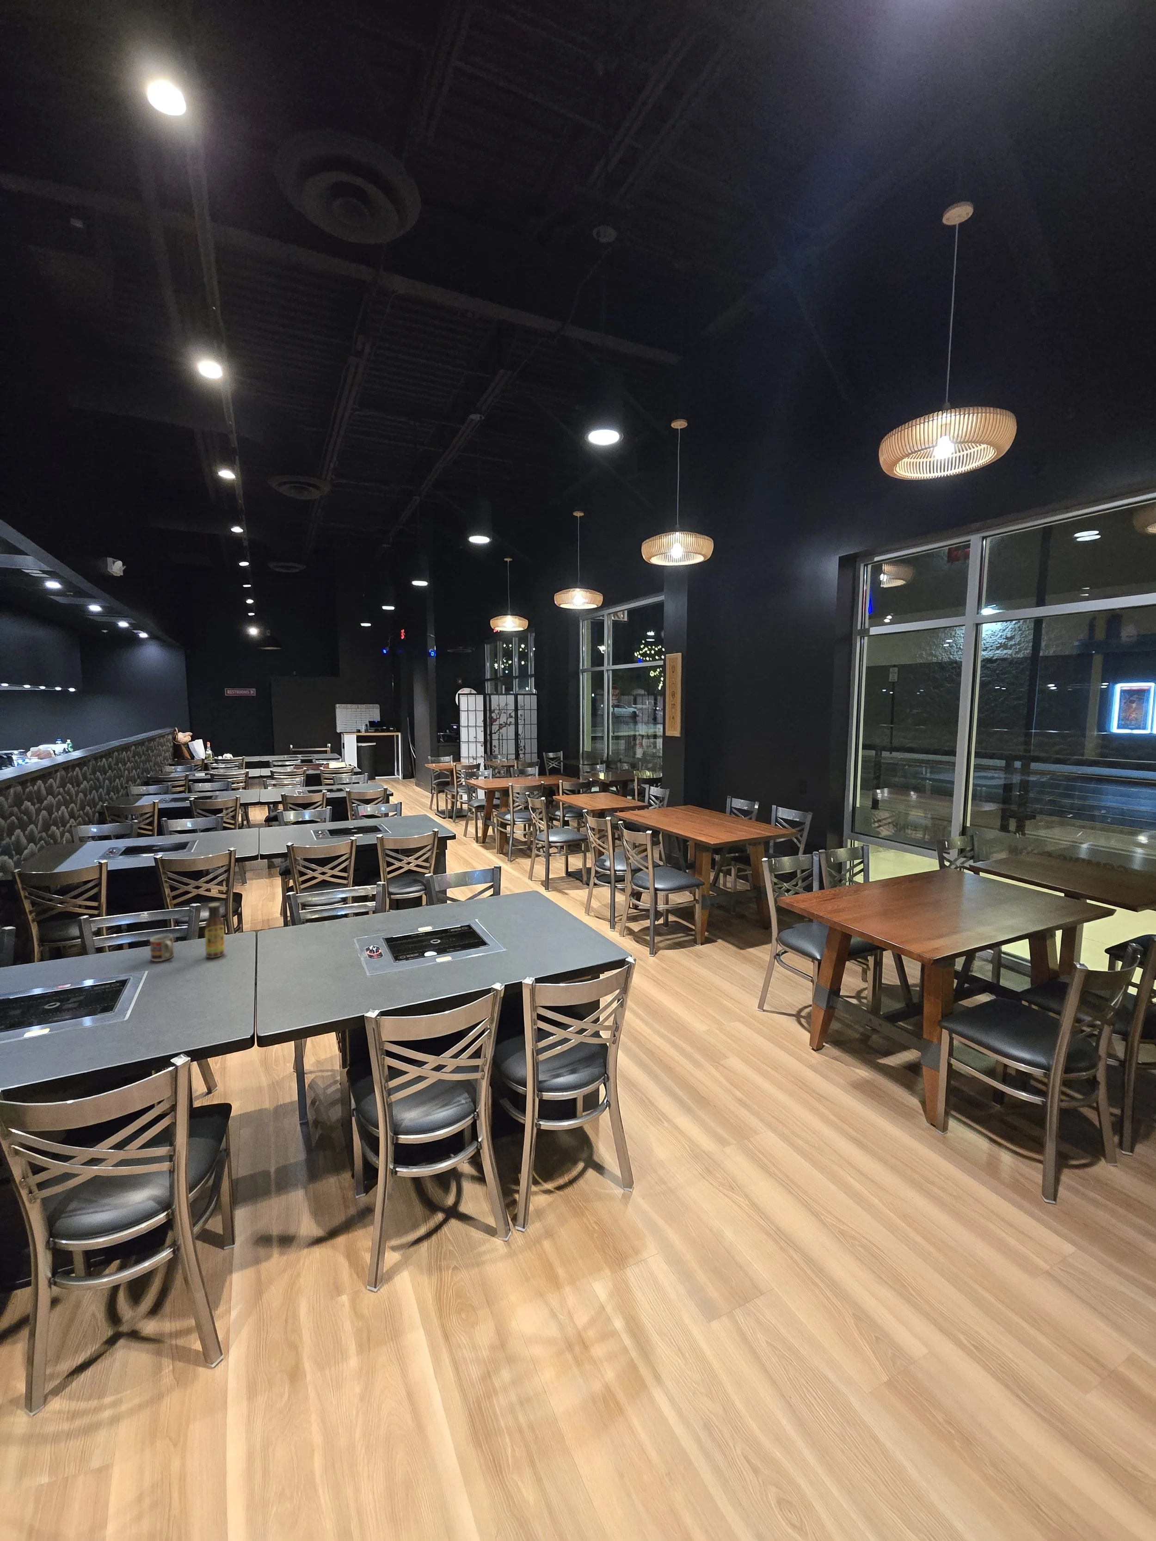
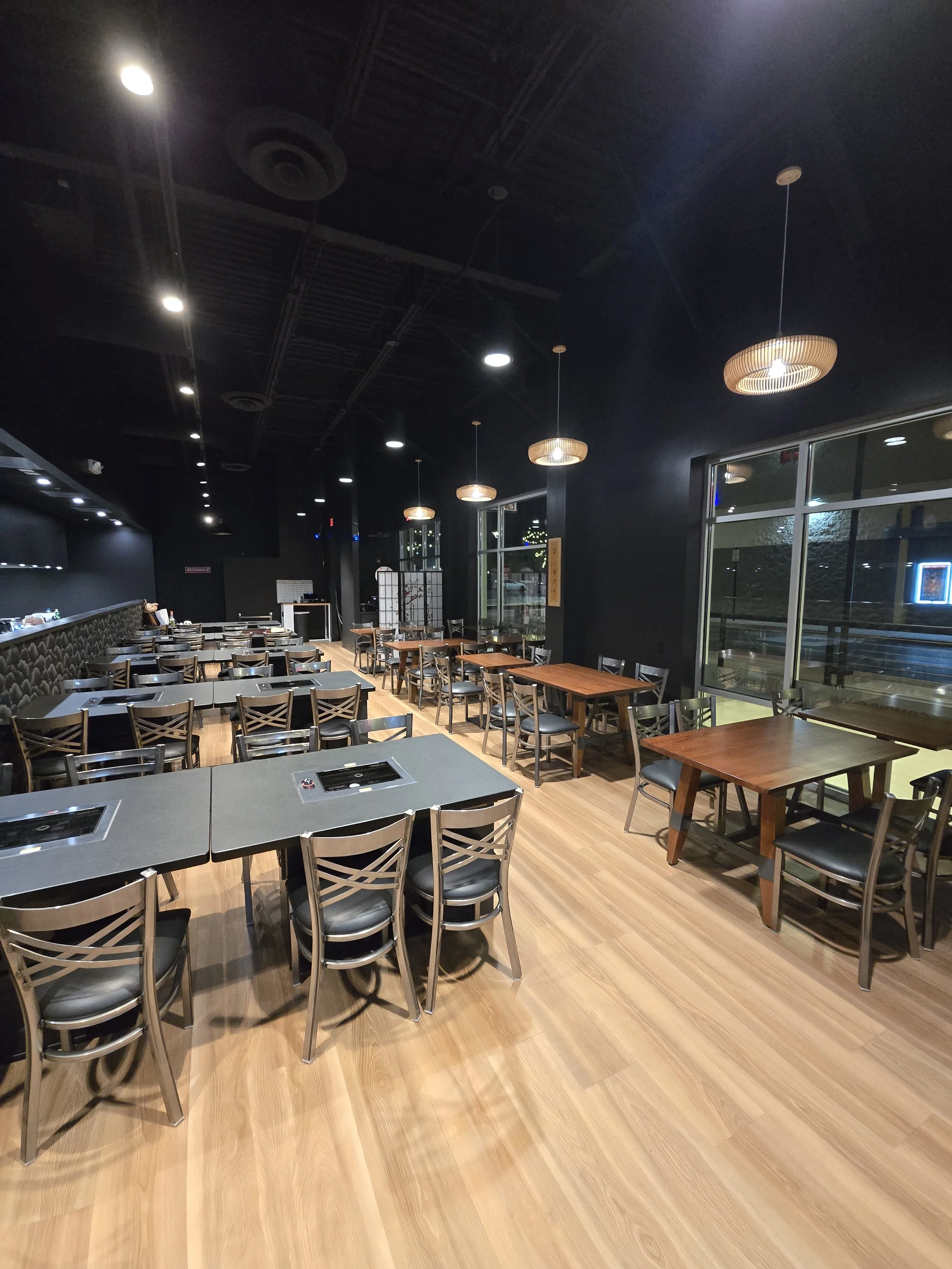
- cup [149,934,175,962]
- sauce bottle [204,902,225,958]
